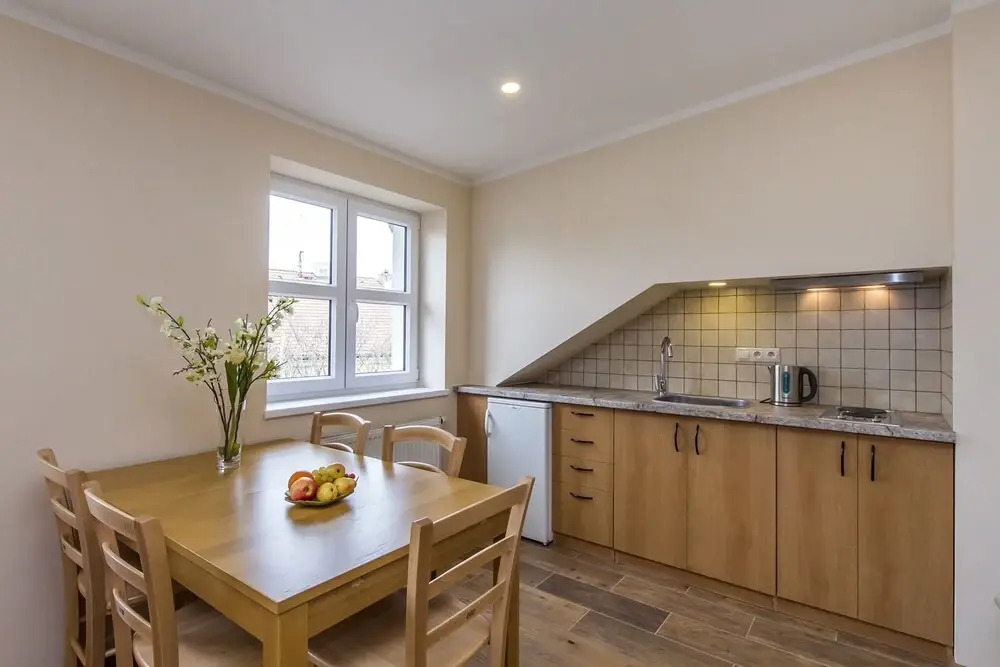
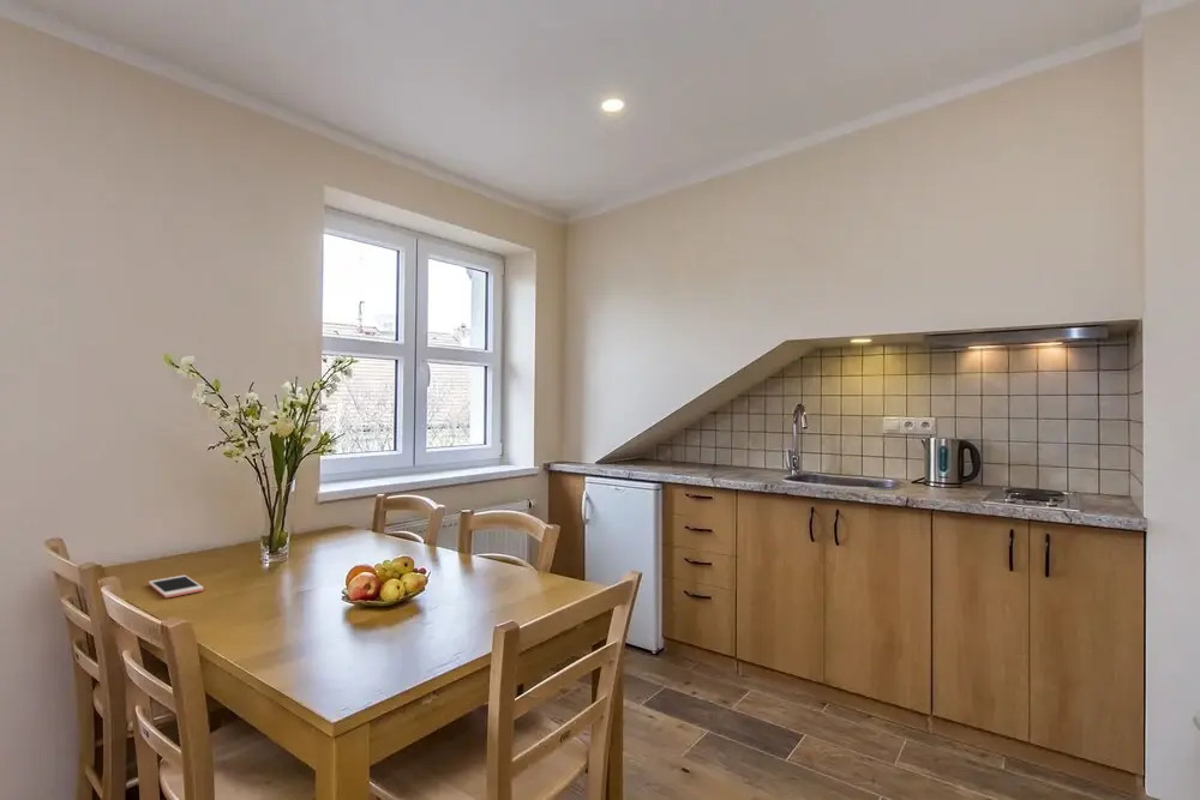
+ cell phone [148,575,205,599]
